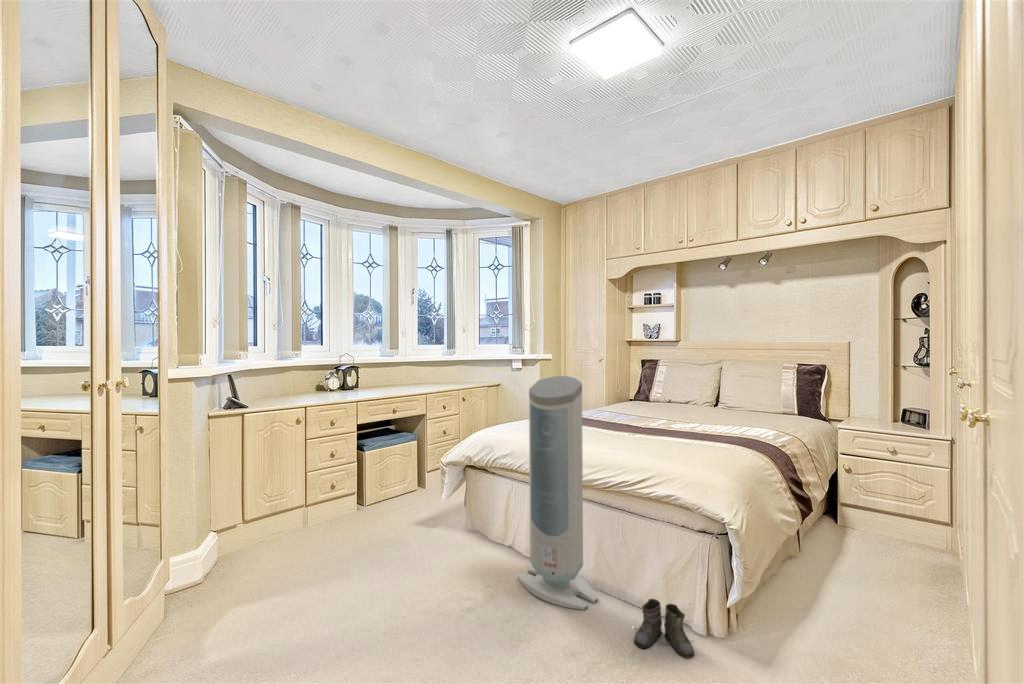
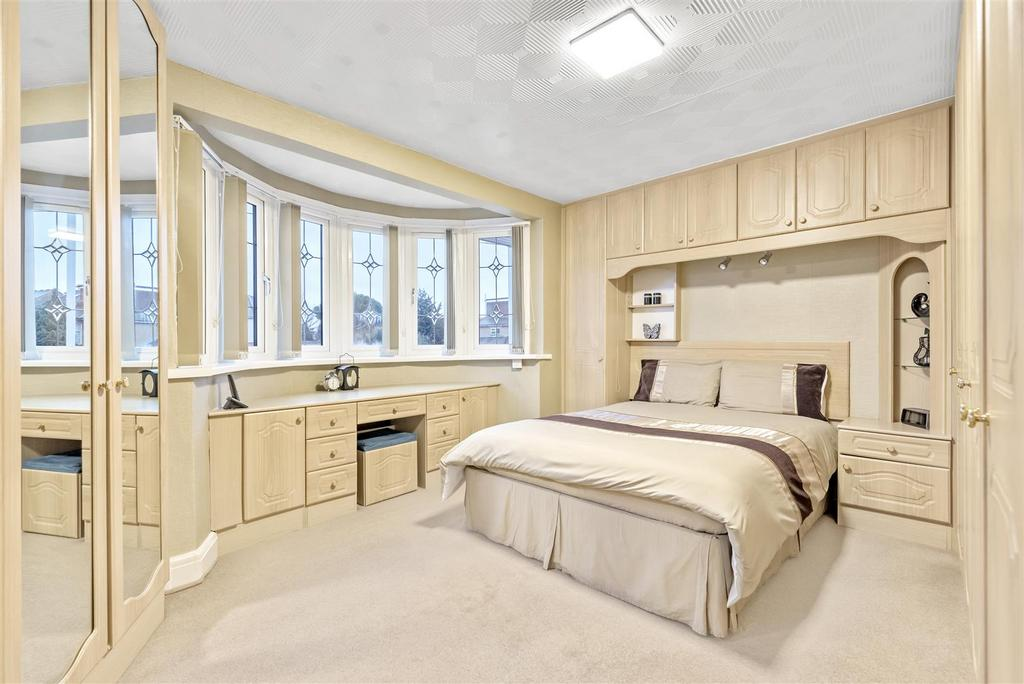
- air purifier [517,375,599,611]
- boots [633,598,696,659]
